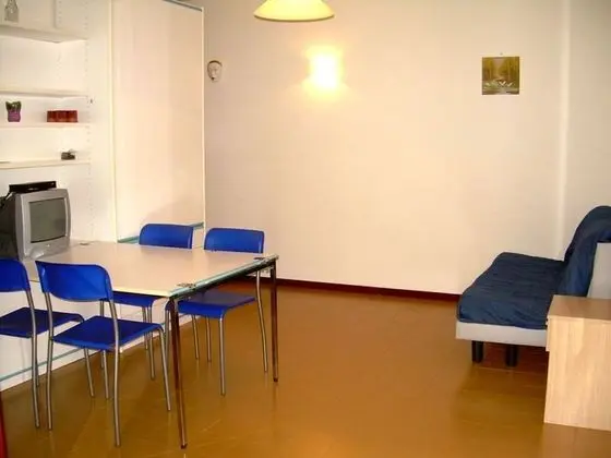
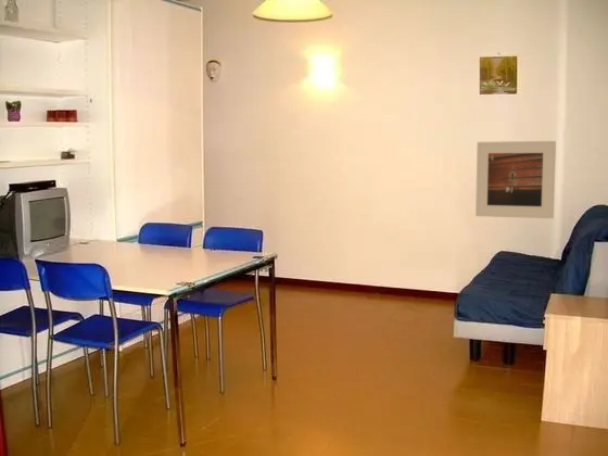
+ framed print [474,140,557,219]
